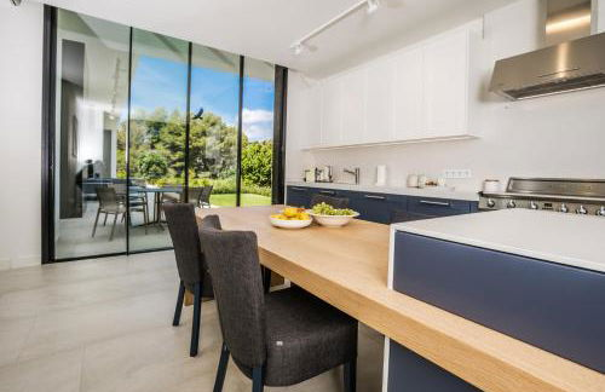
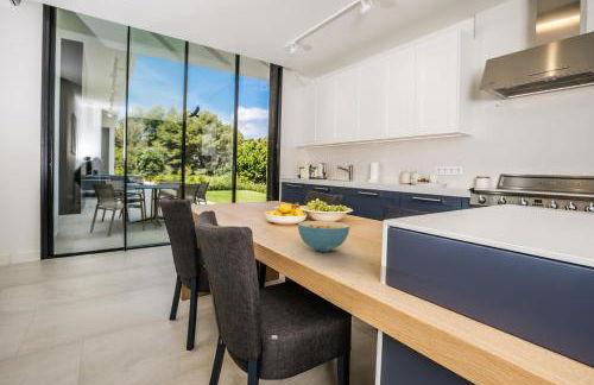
+ cereal bowl [297,220,350,253]
